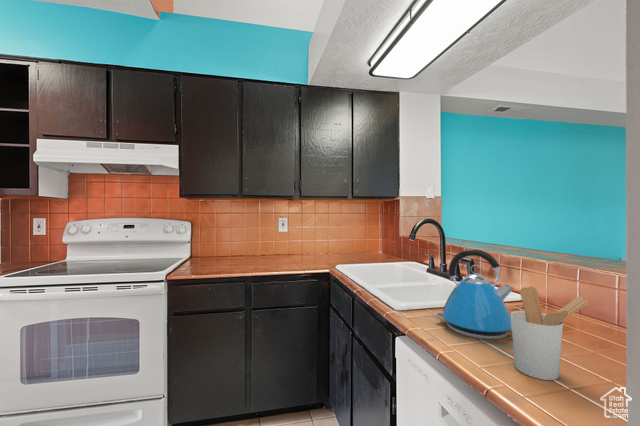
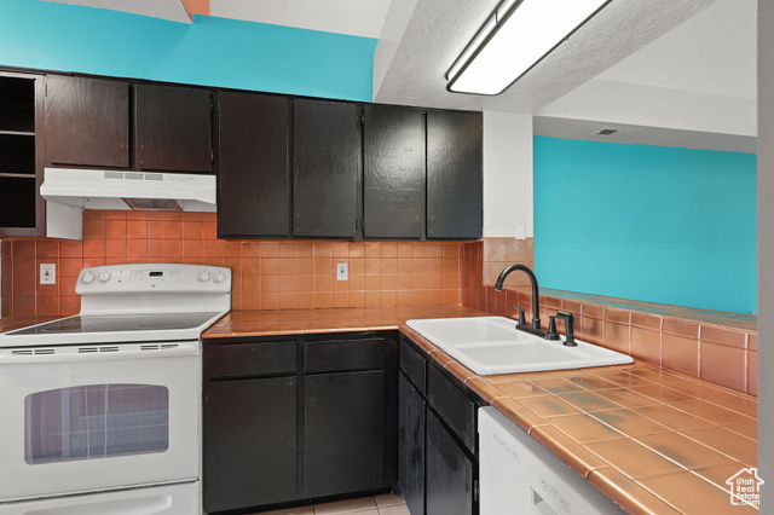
- utensil holder [510,286,589,381]
- kettle [435,248,515,340]
